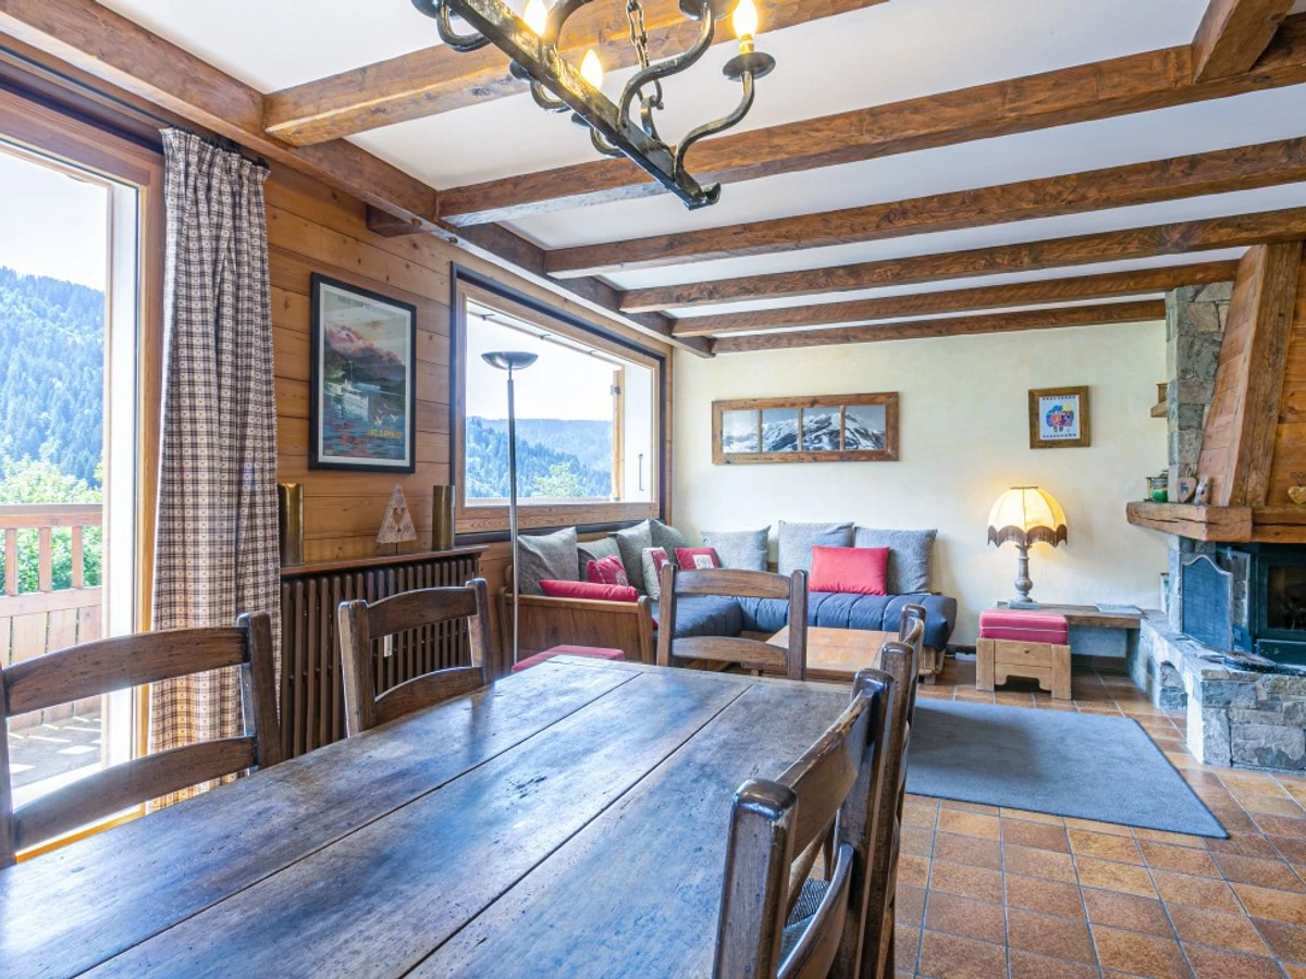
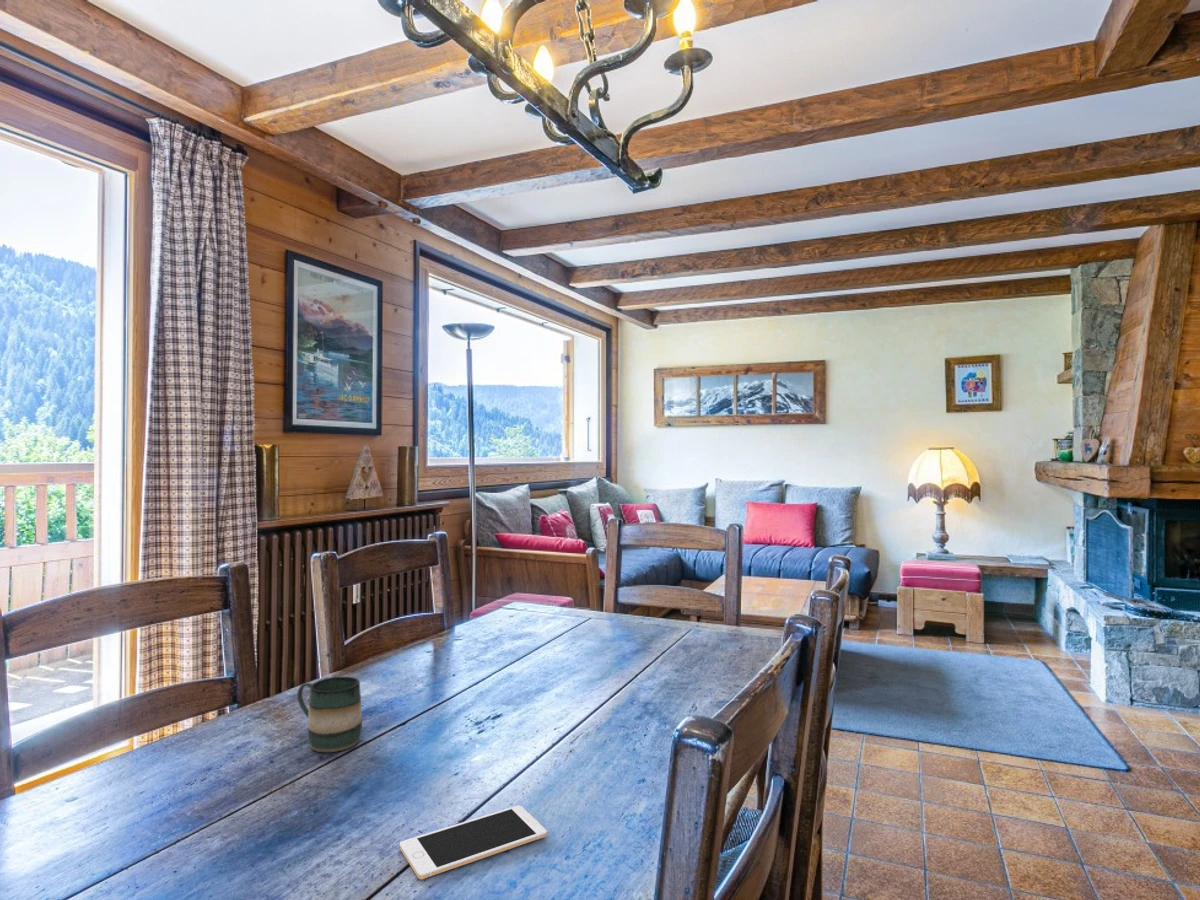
+ cell phone [399,805,548,880]
+ mug [296,675,364,753]
